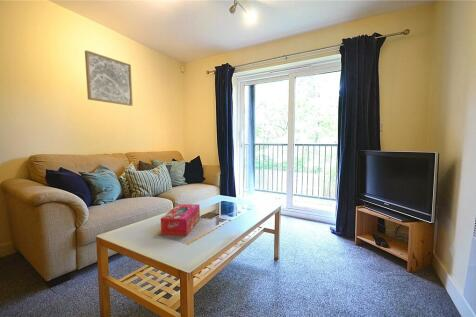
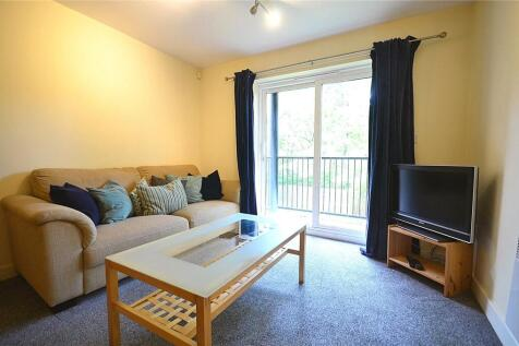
- tissue box [160,203,201,237]
- wall art [84,49,134,107]
